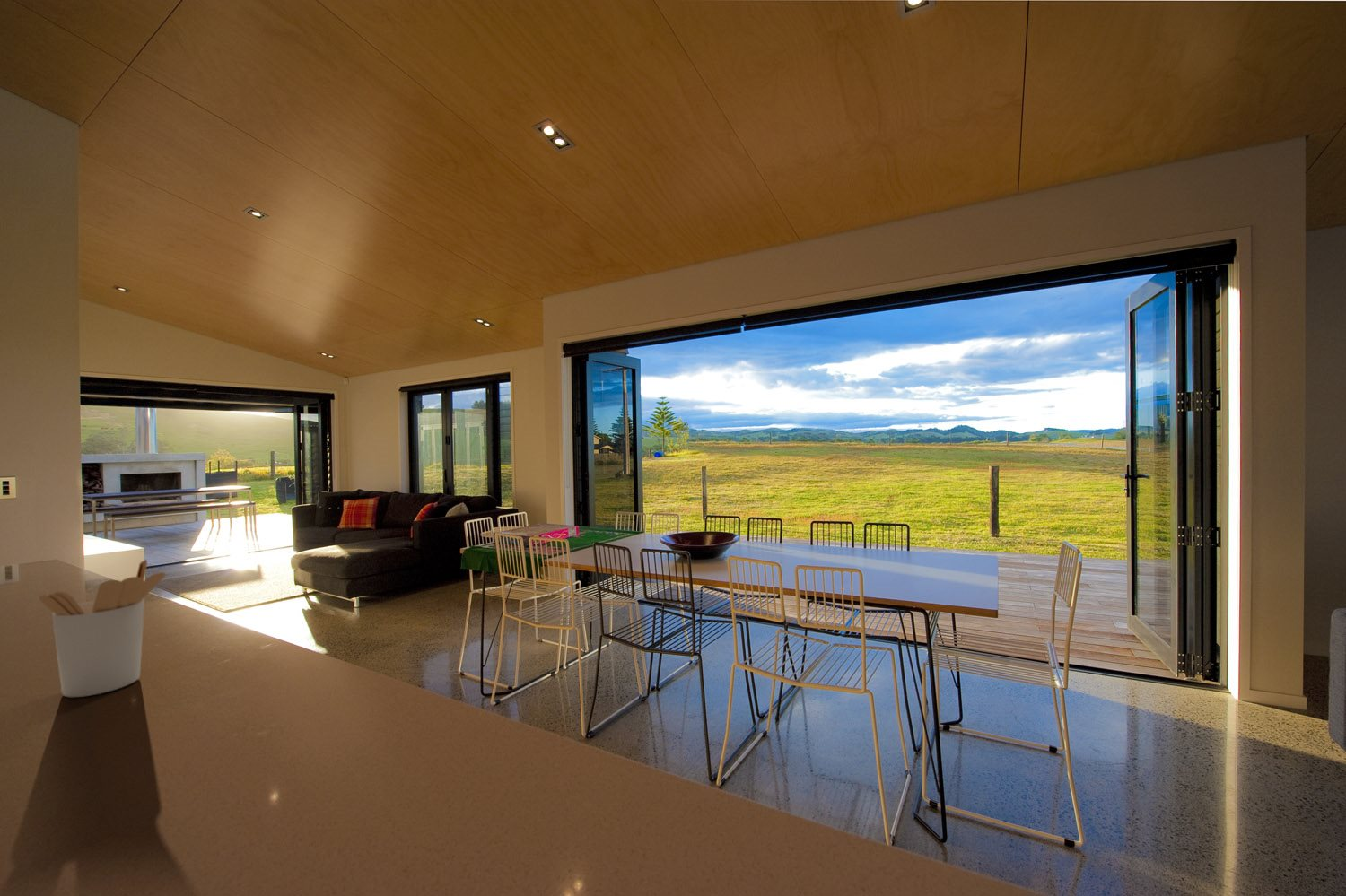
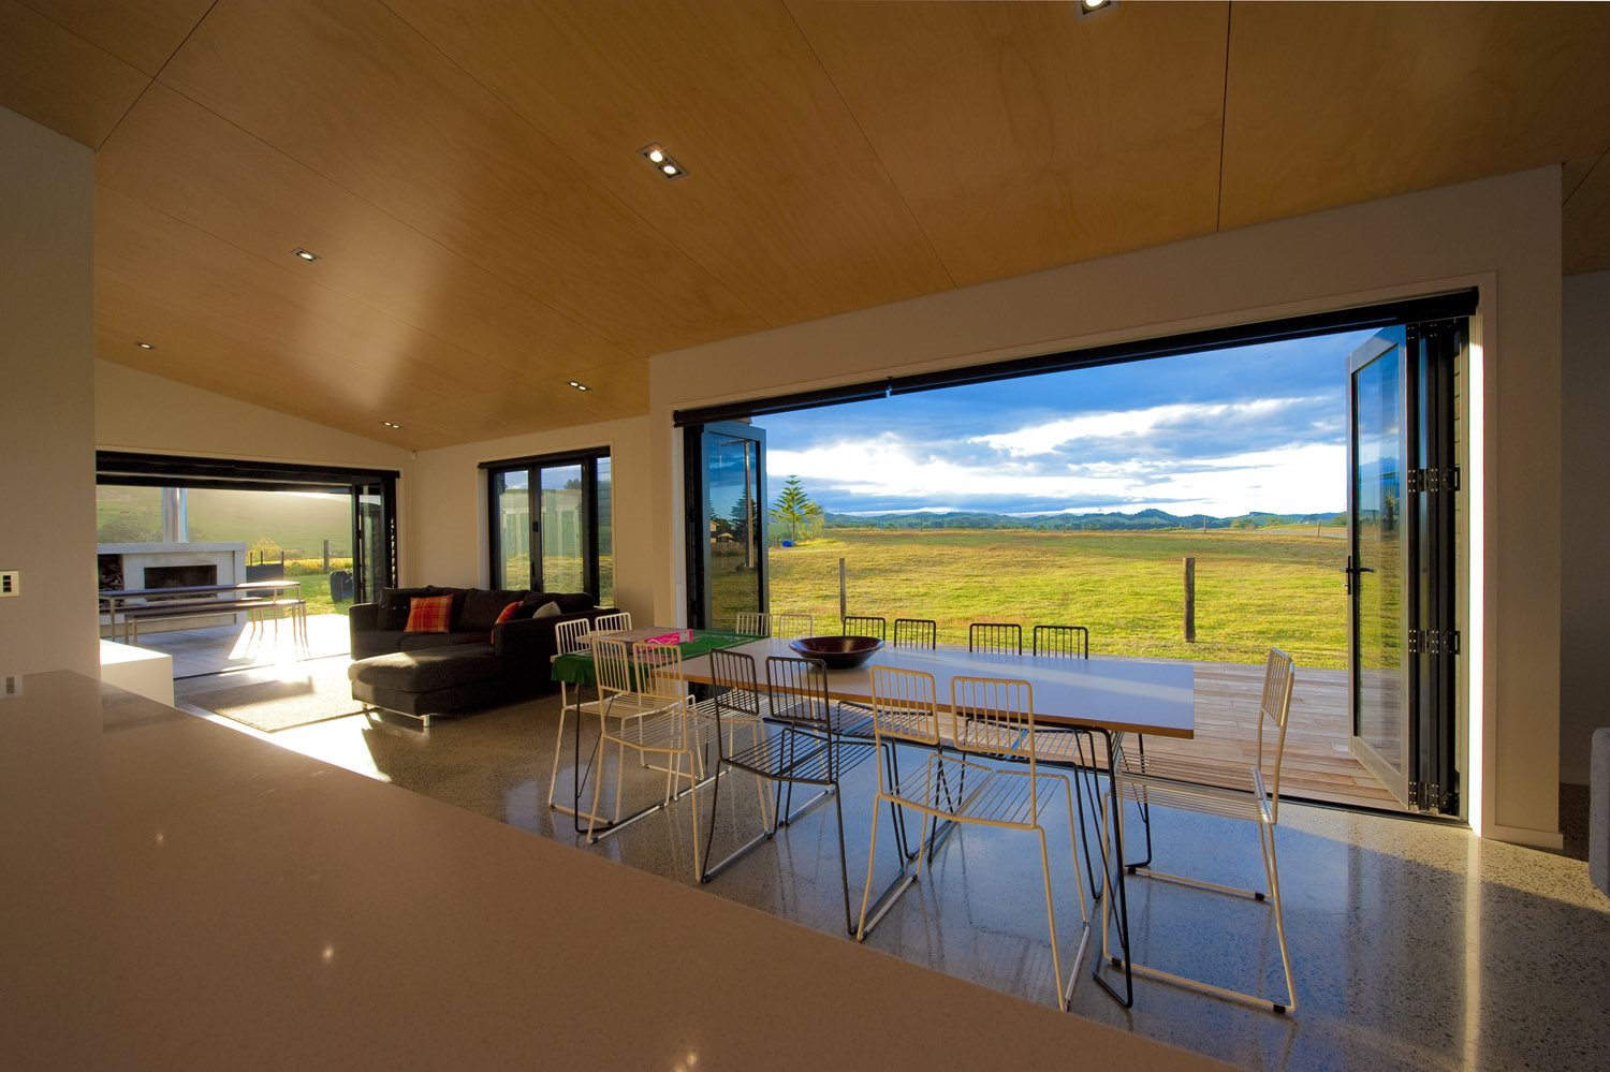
- utensil holder [38,559,166,698]
